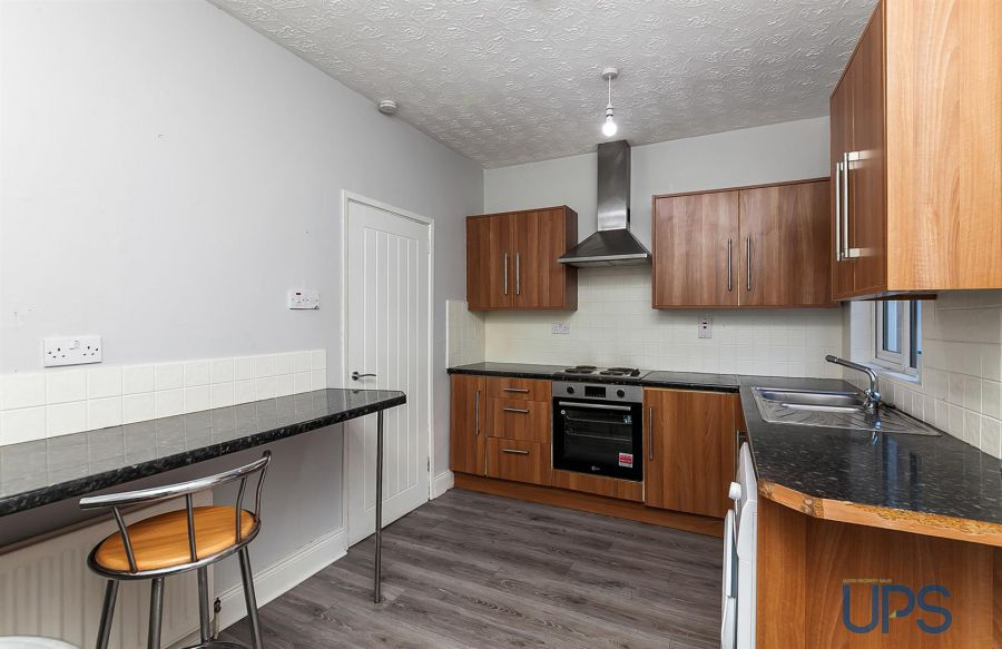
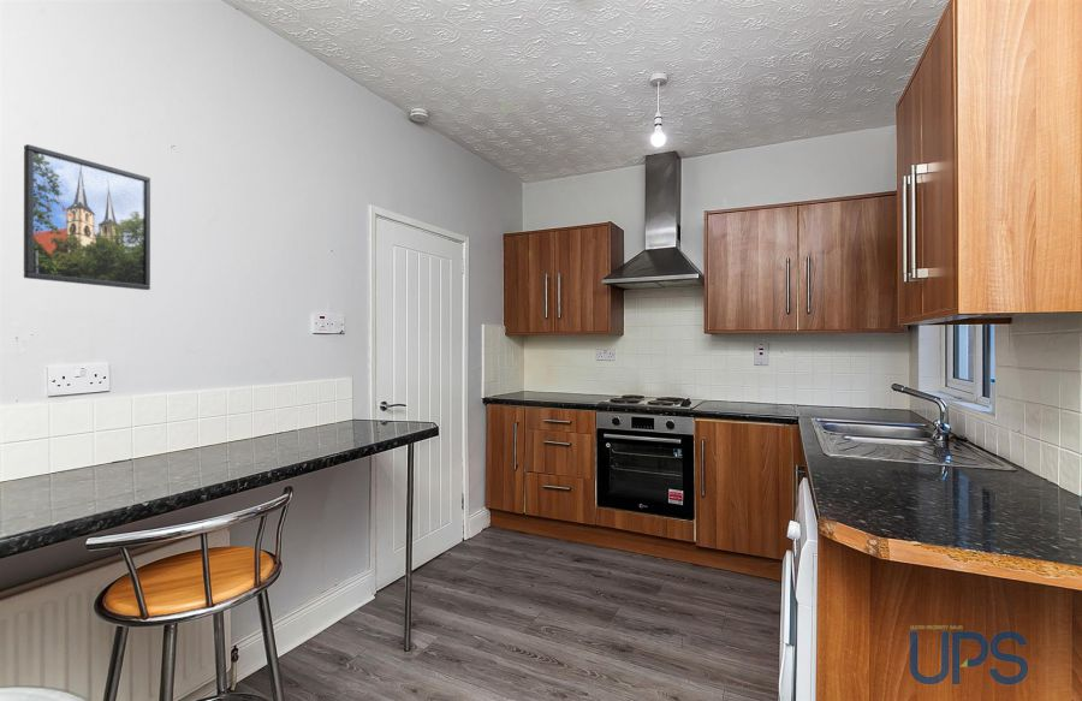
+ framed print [23,143,151,291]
